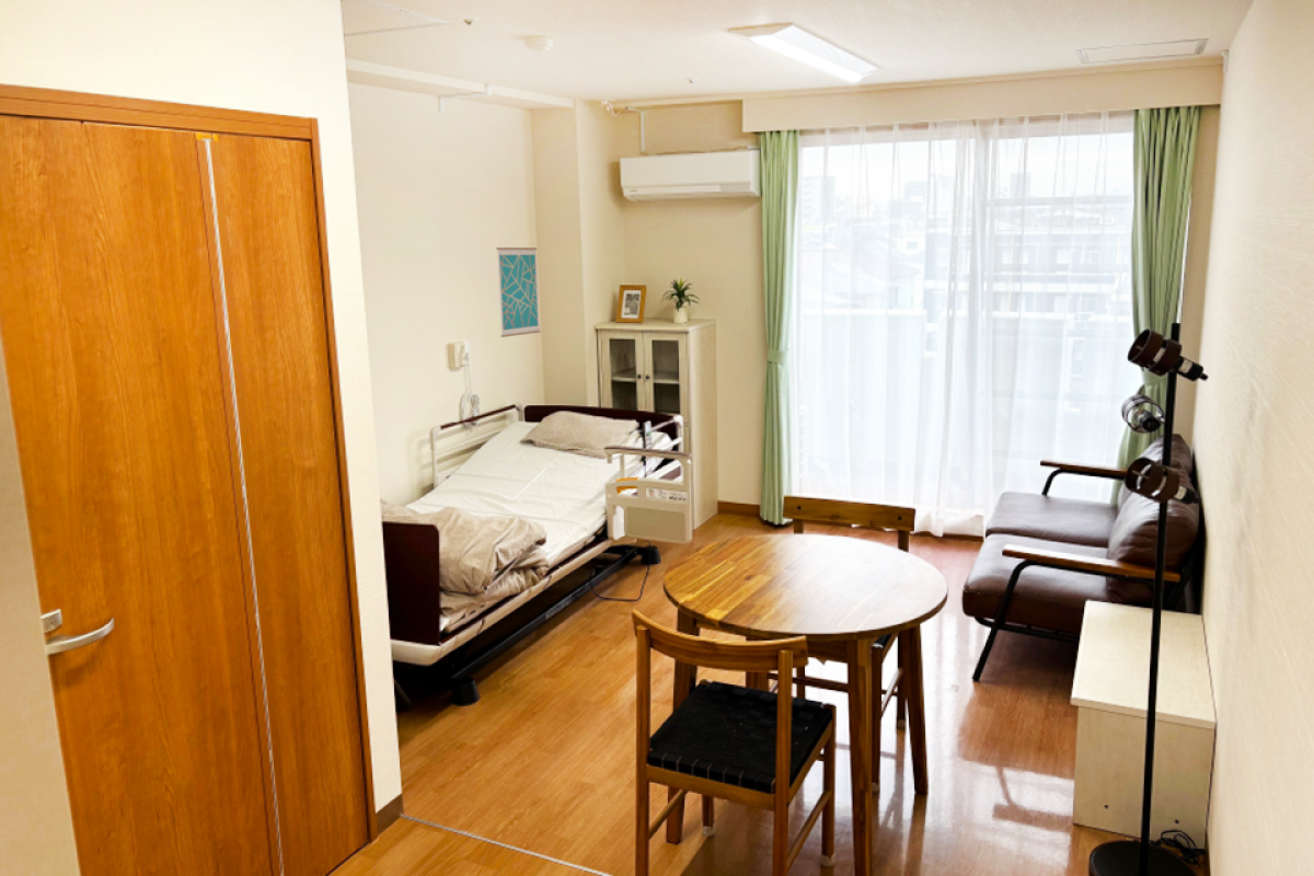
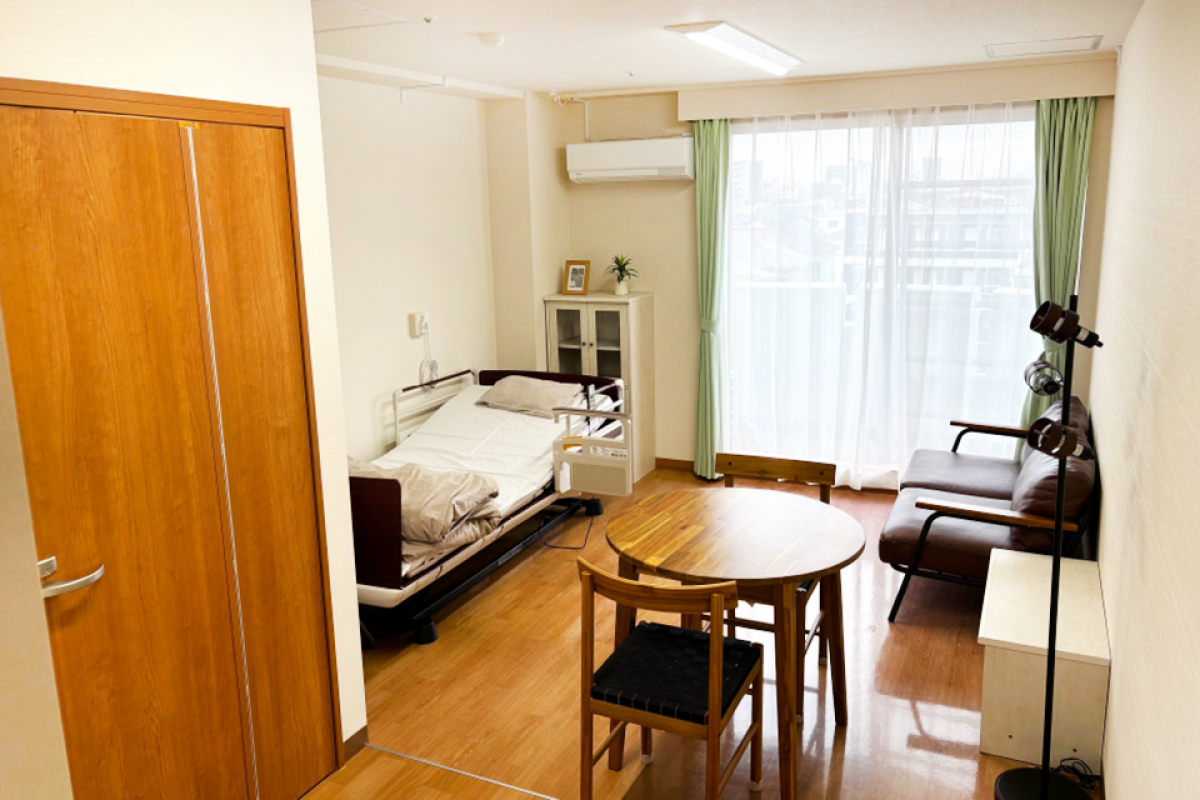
- wall art [496,246,542,338]
